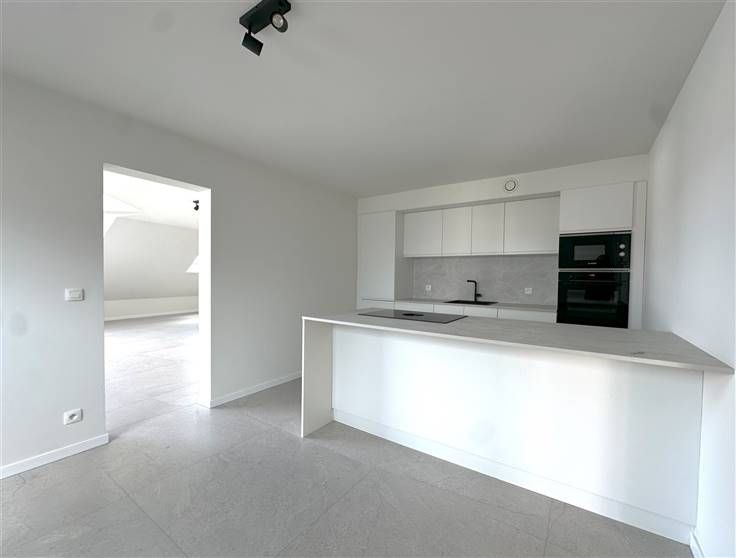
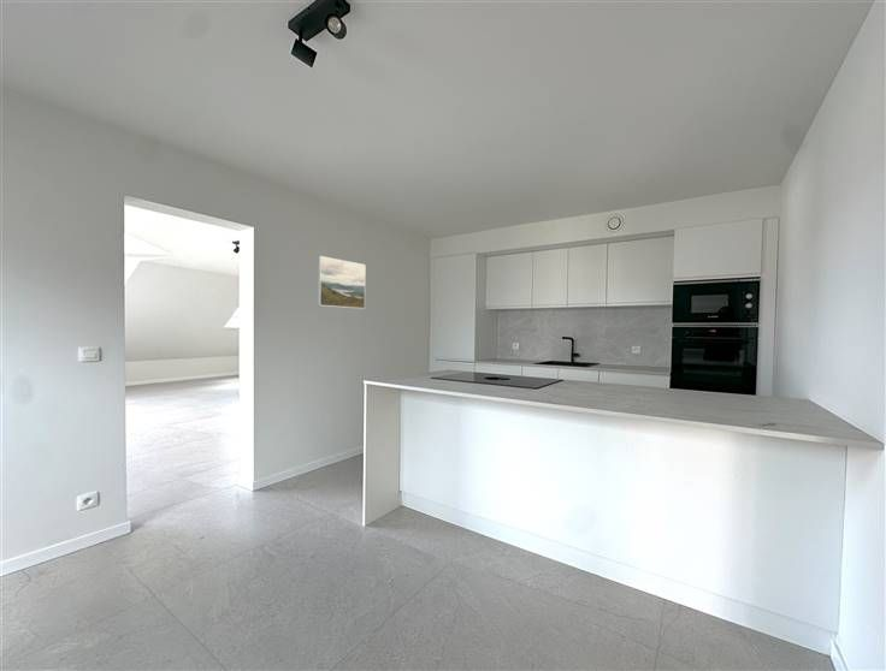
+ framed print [317,255,367,310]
